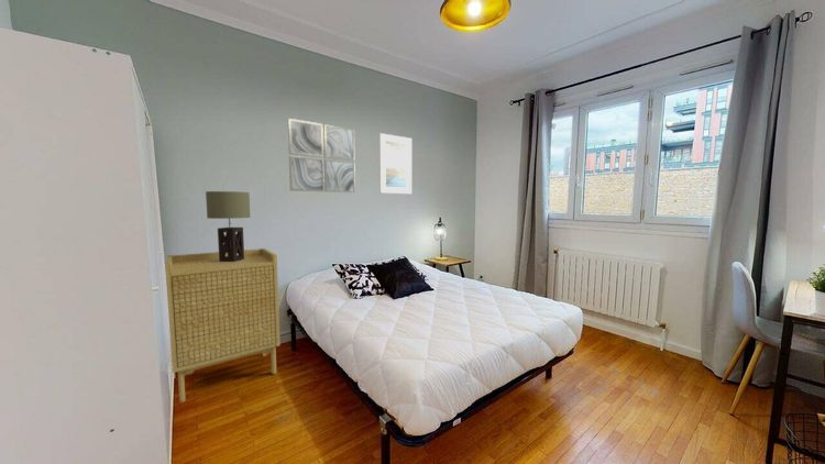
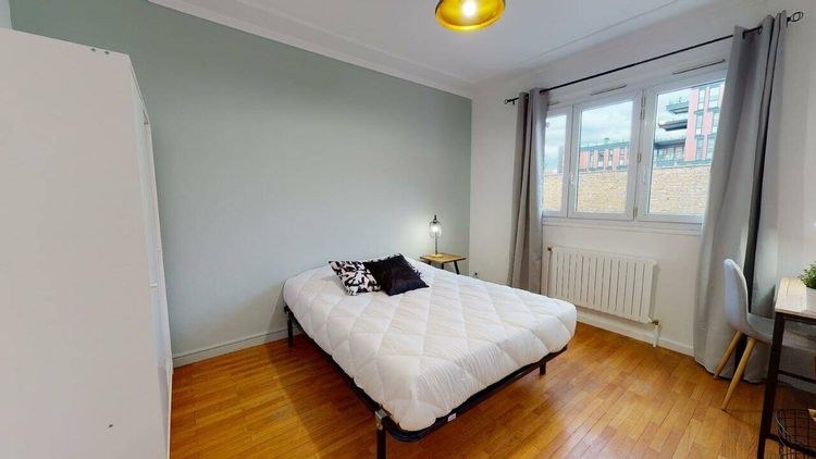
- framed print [378,132,413,195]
- table lamp [205,190,251,262]
- cabinet [164,247,282,404]
- wall art [287,118,356,194]
